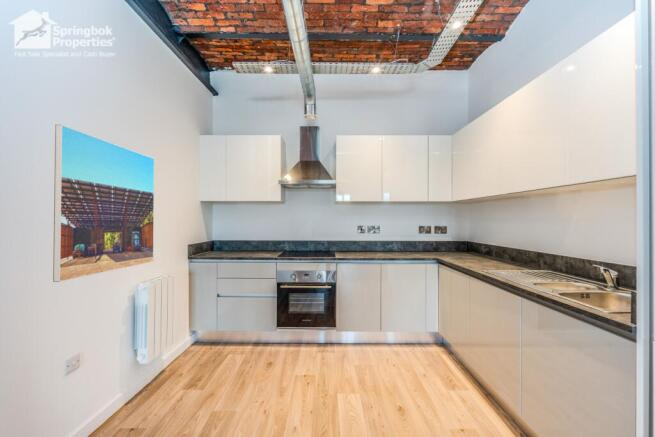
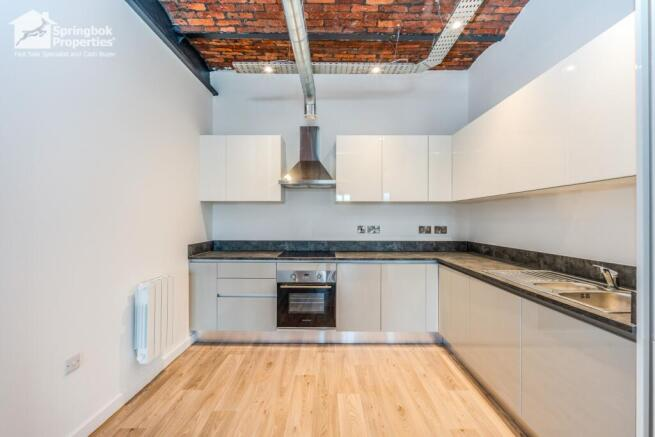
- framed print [52,124,155,283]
